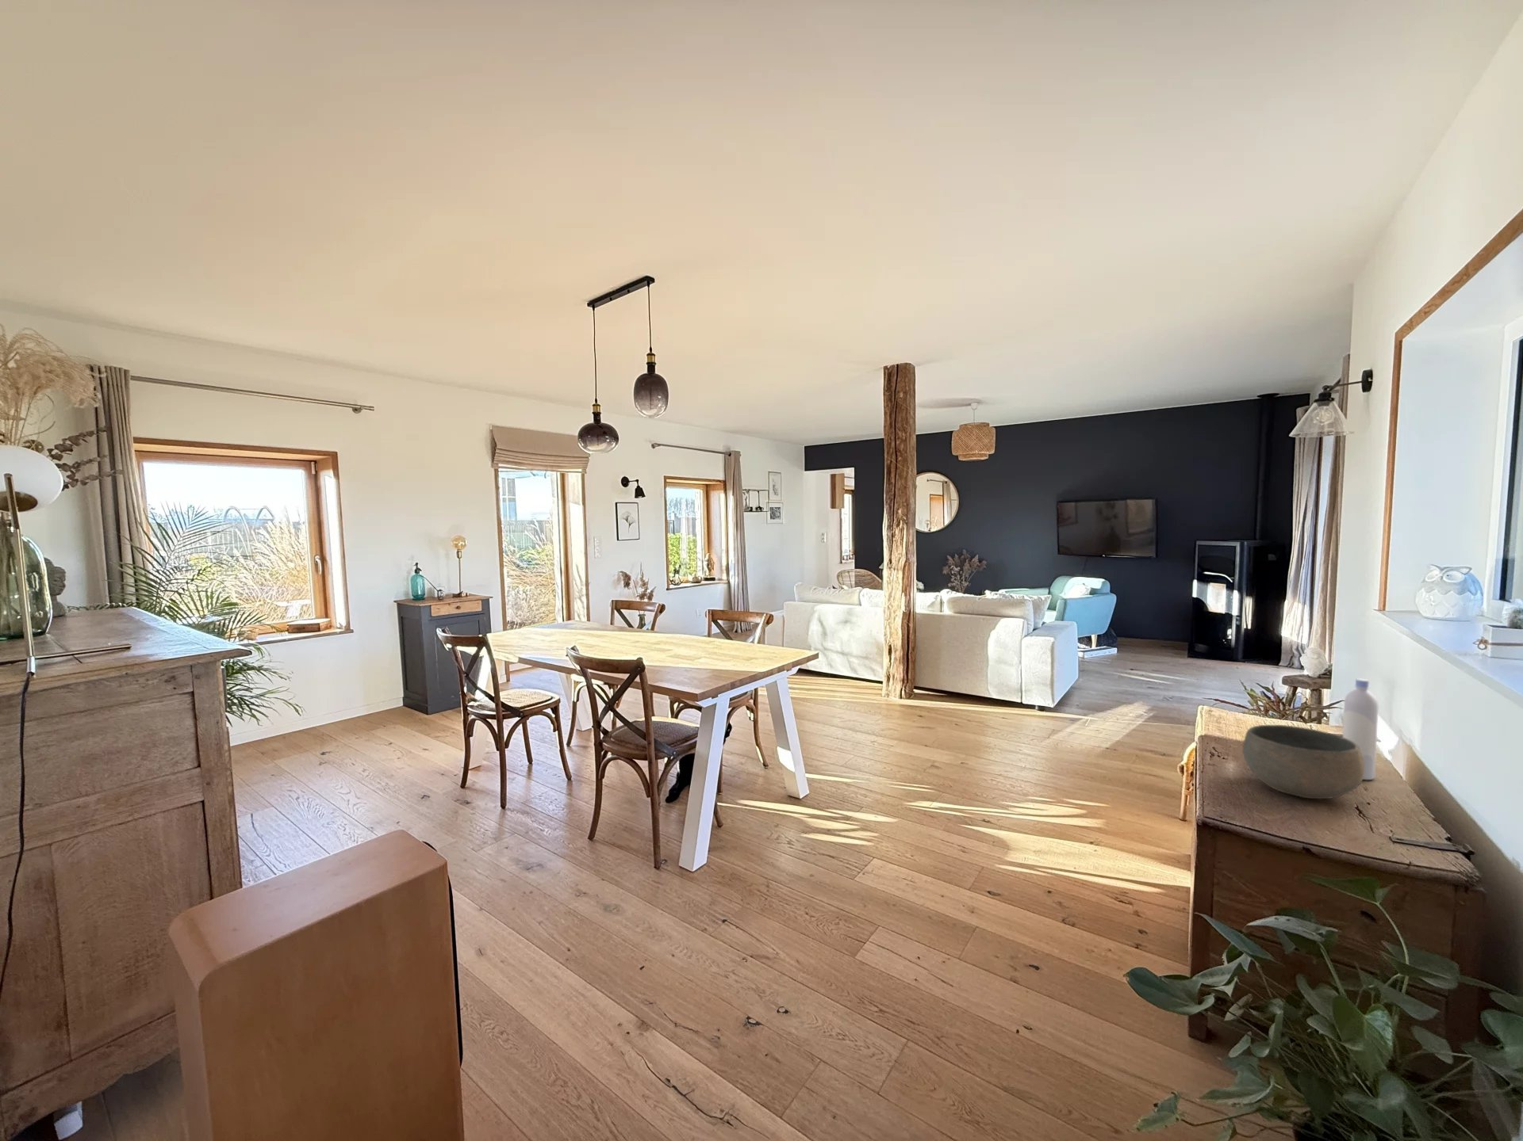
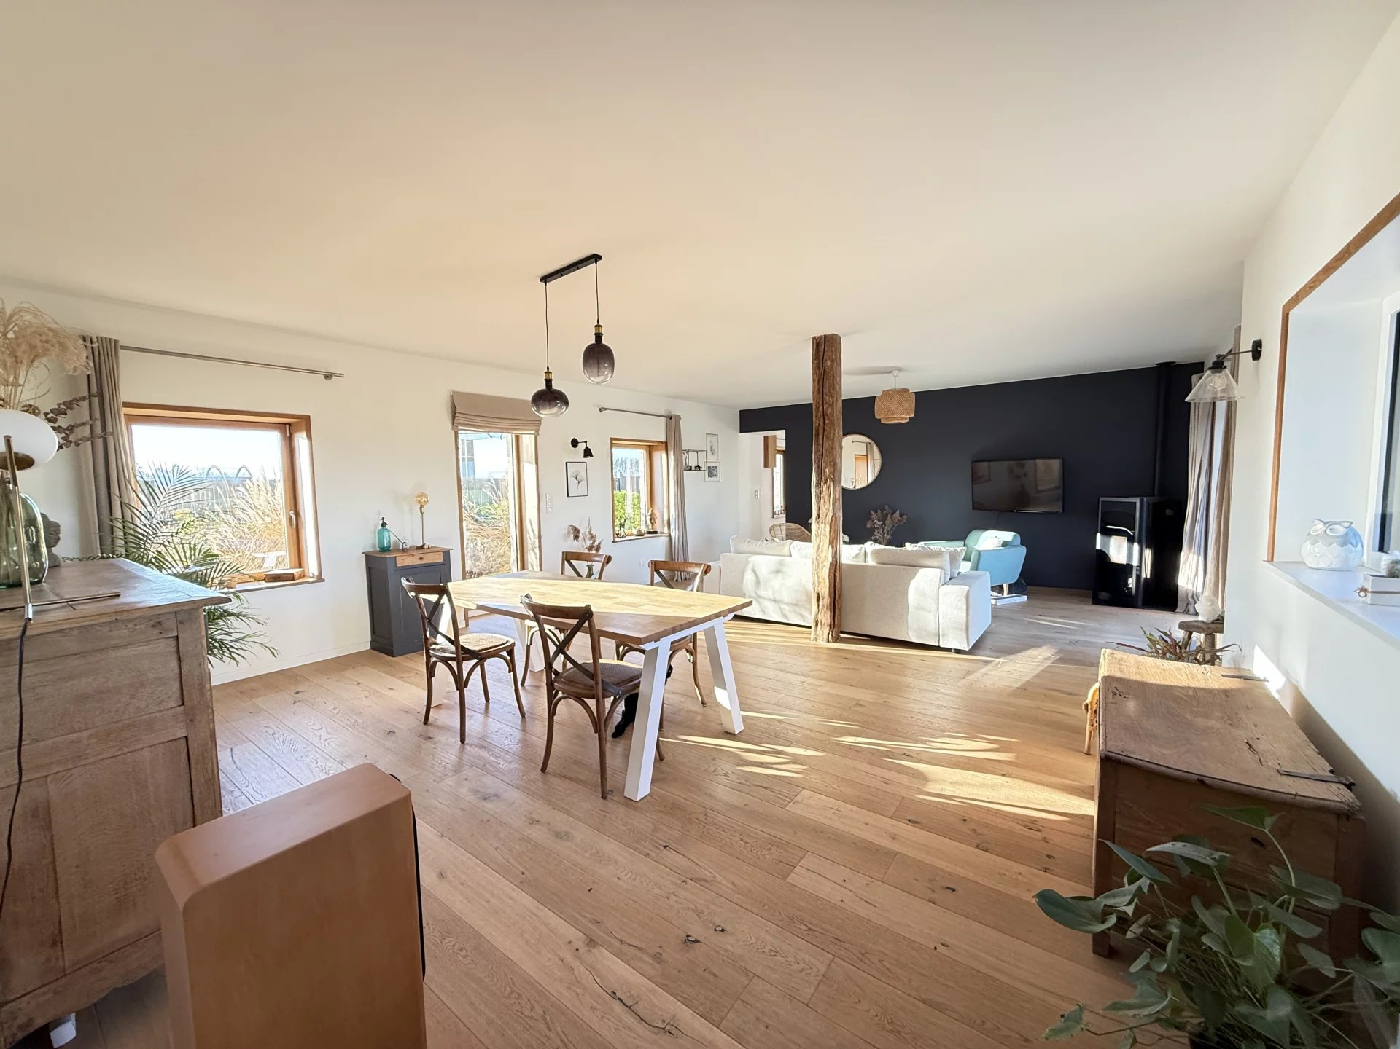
- bottle [1342,677,1379,780]
- bowl [1242,724,1365,801]
